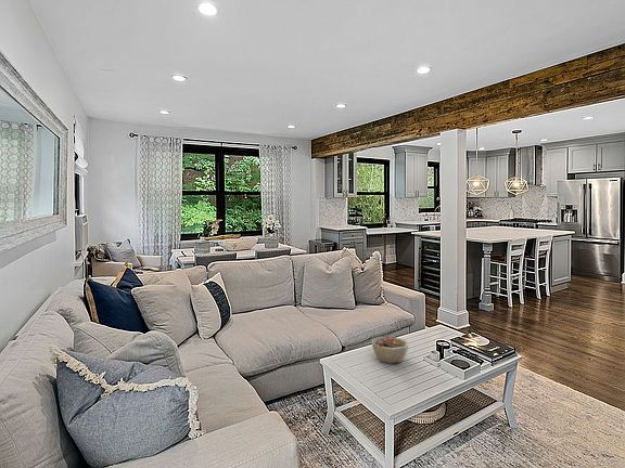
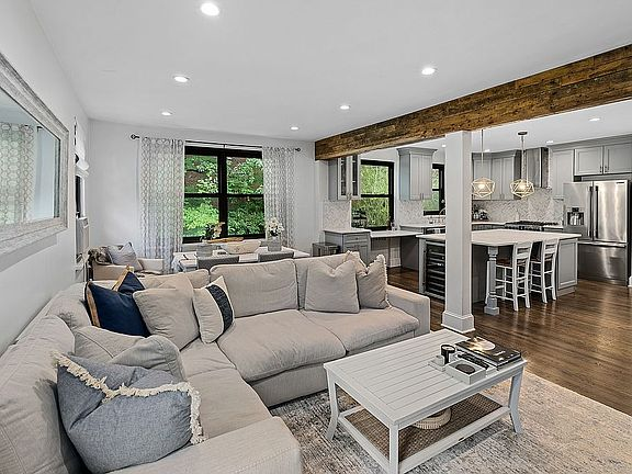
- bowl [371,335,409,364]
